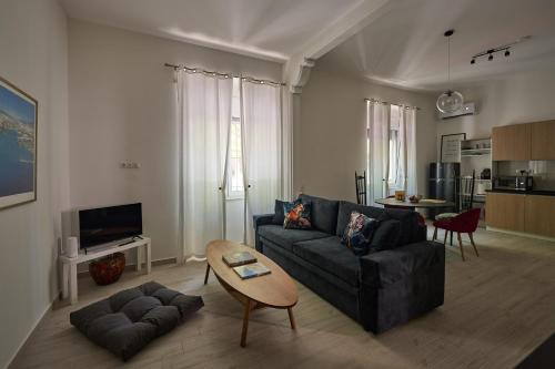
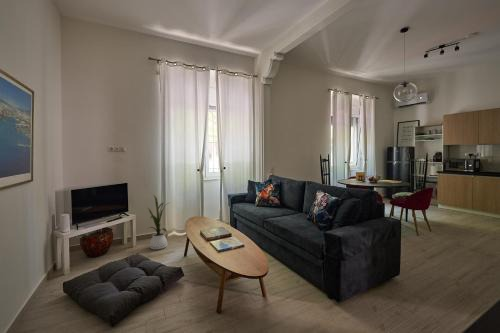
+ house plant [146,194,172,250]
